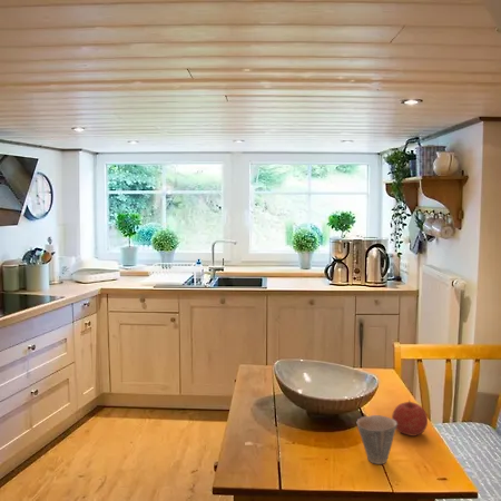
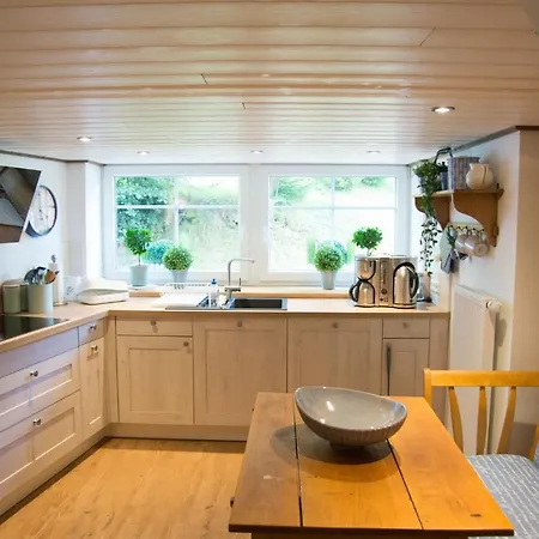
- fruit [391,400,429,438]
- cup [356,414,396,465]
